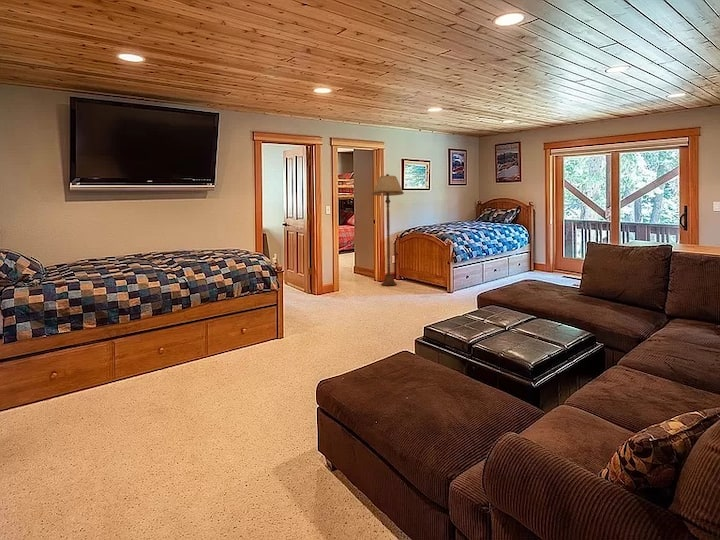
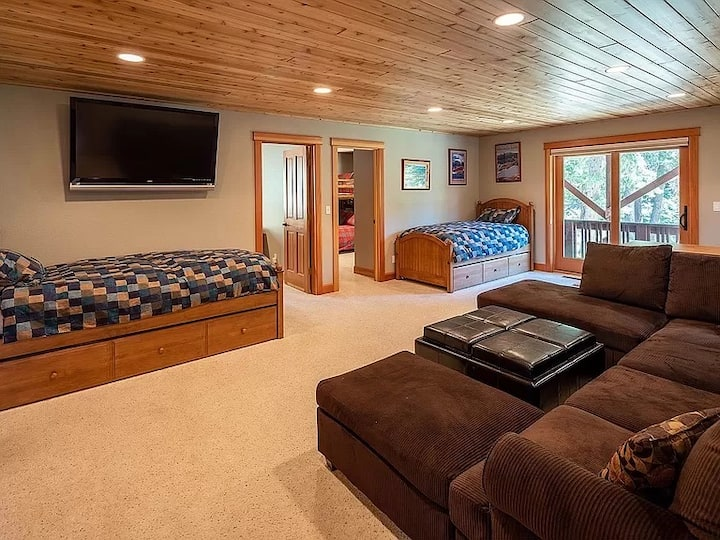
- floor lamp [371,173,405,286]
